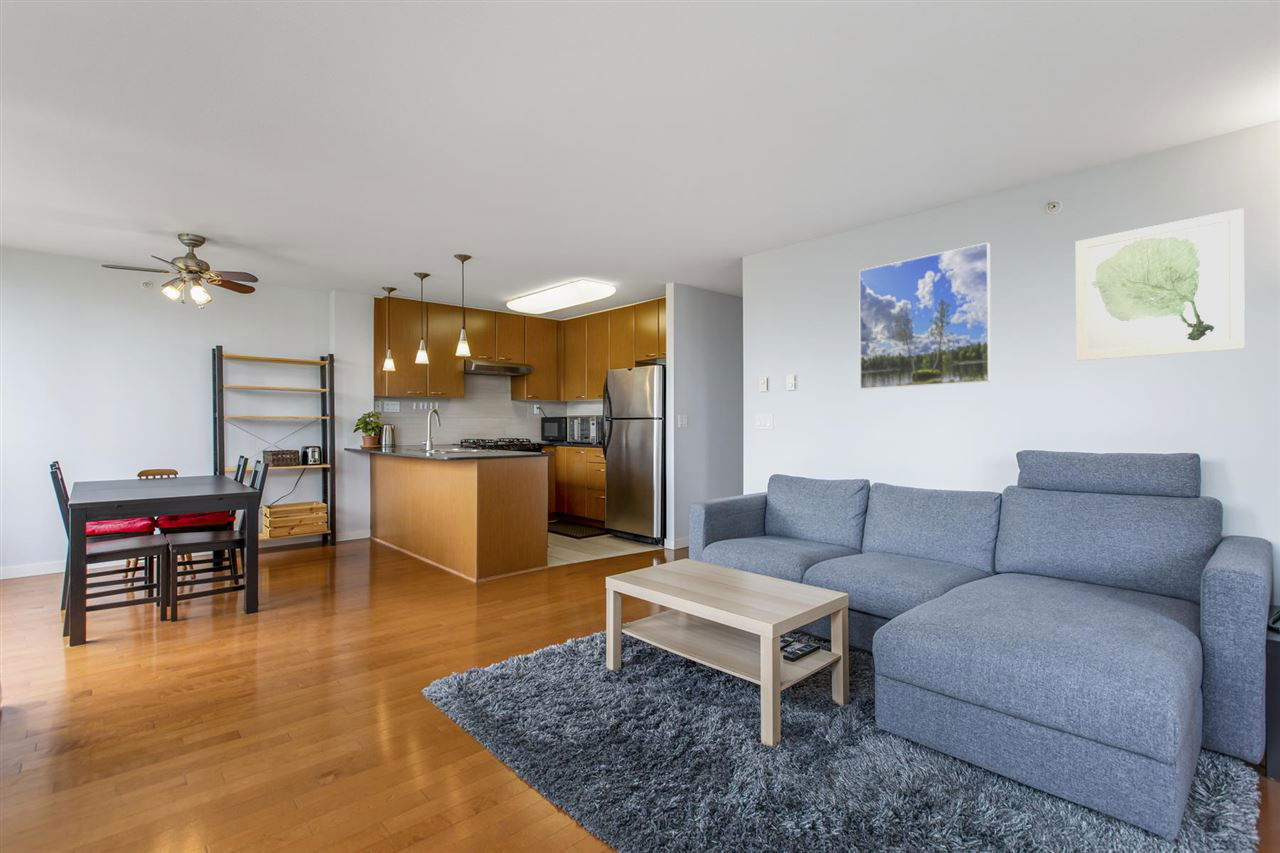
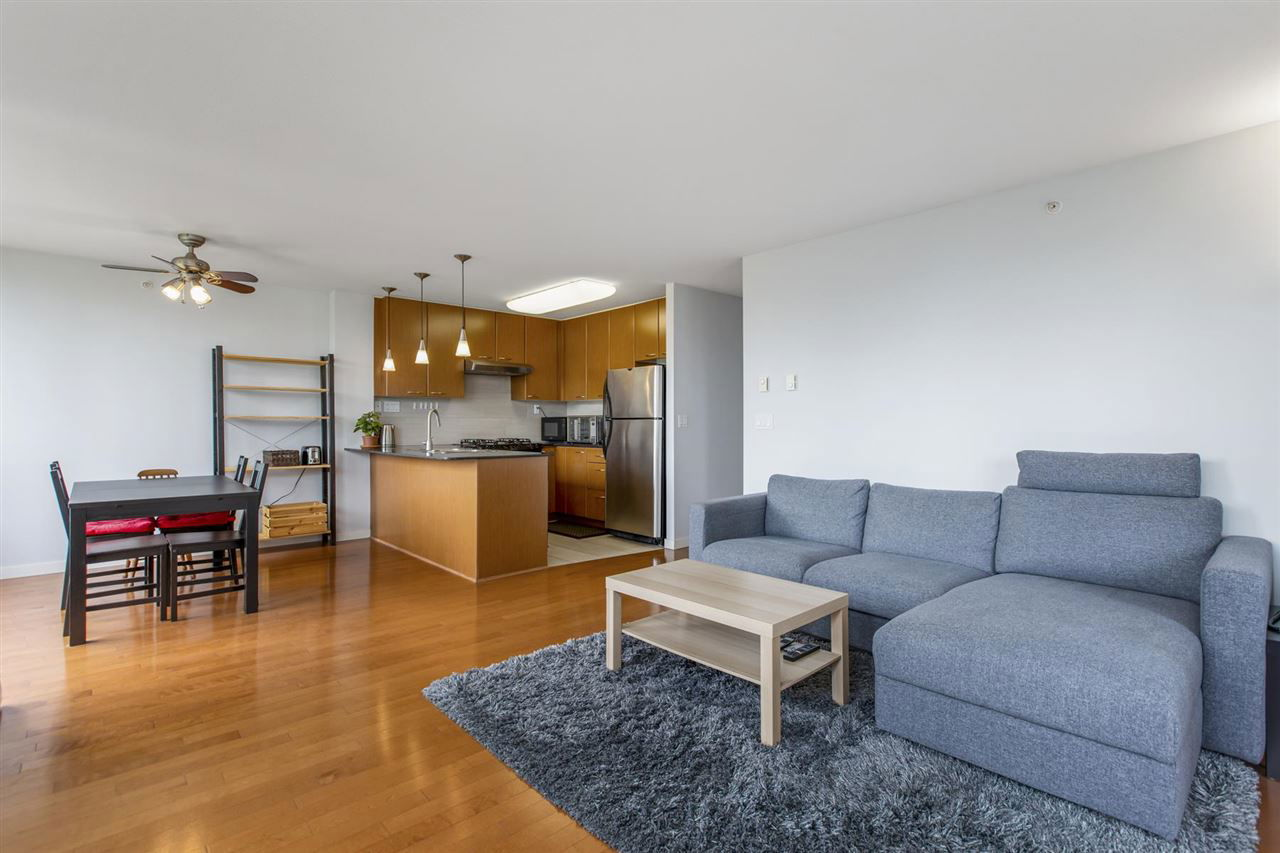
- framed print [858,242,992,390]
- wall art [1075,207,1246,362]
